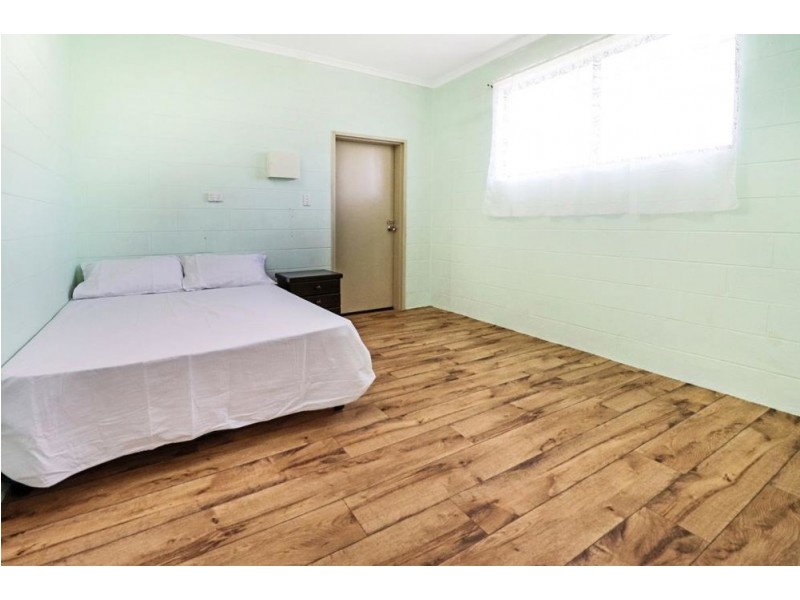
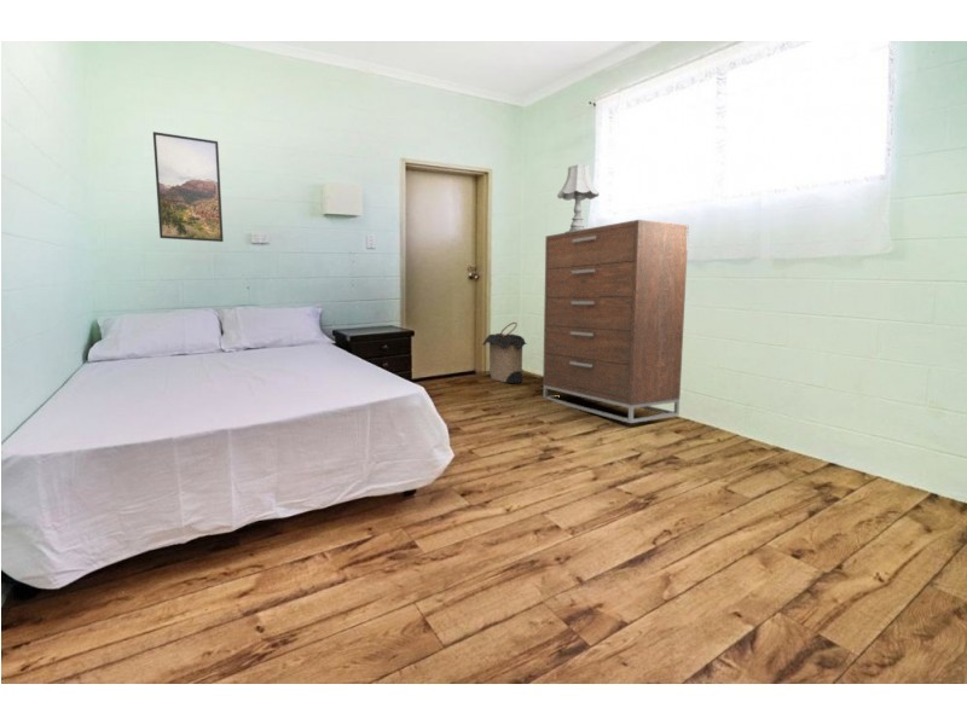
+ dresser [542,219,689,424]
+ table lamp [556,163,600,233]
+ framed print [152,130,225,243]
+ laundry hamper [481,321,528,384]
